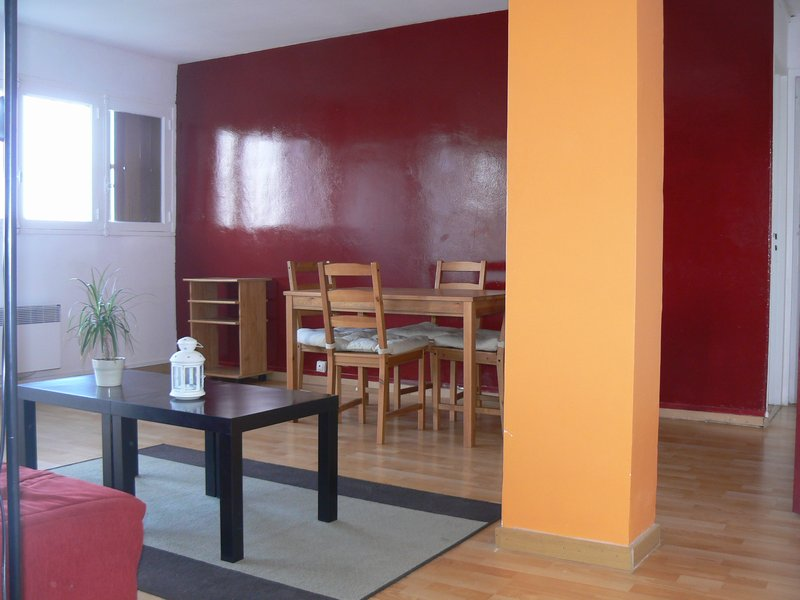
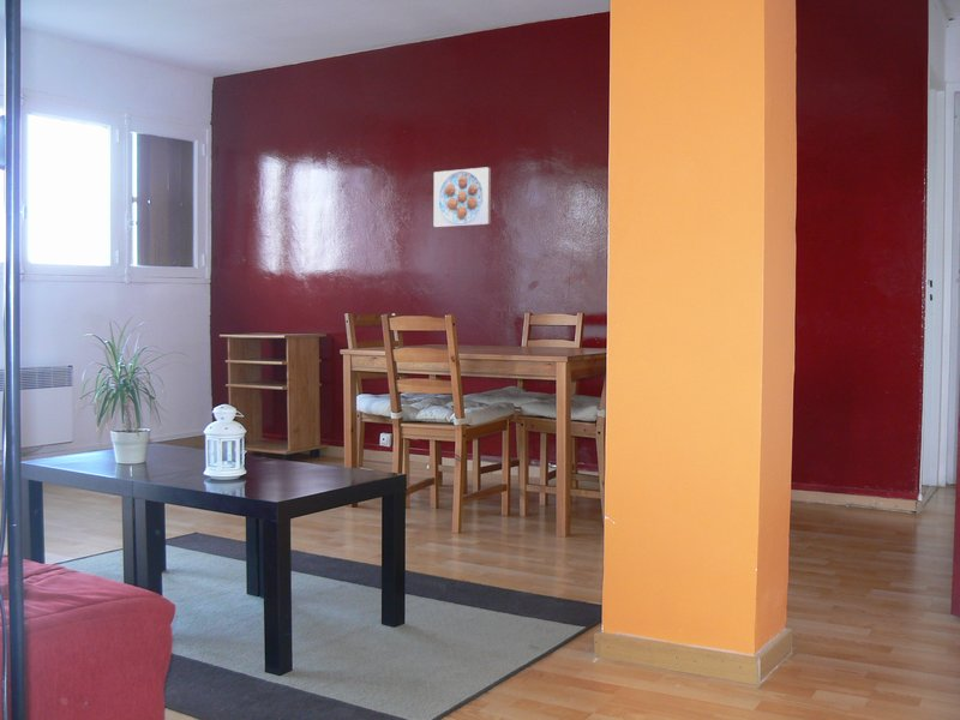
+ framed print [433,166,492,228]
